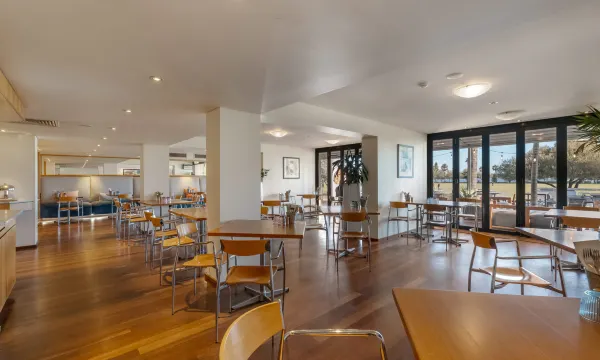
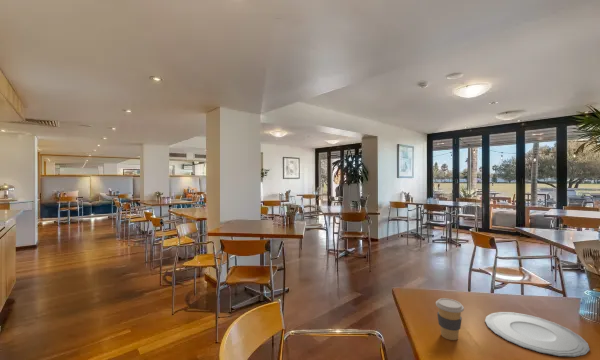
+ plate [484,311,591,358]
+ coffee cup [435,297,465,341]
